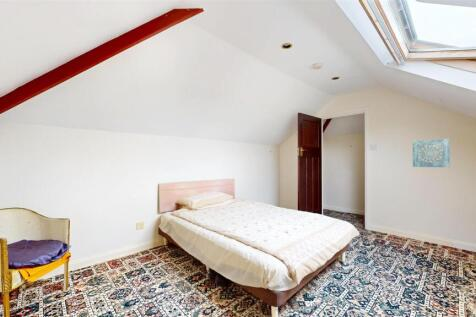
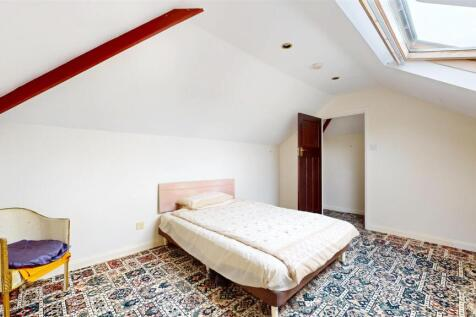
- wall art [412,138,451,168]
